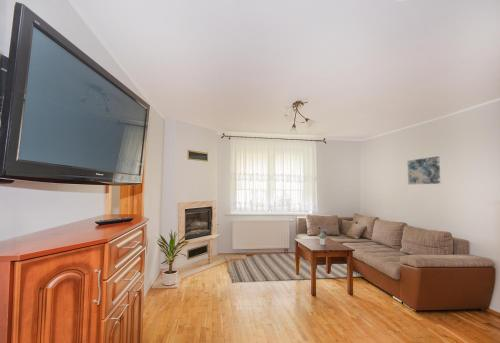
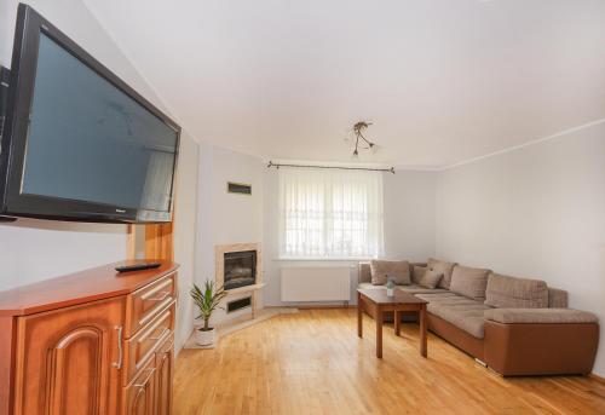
- rug [224,252,362,284]
- wall art [407,156,441,185]
